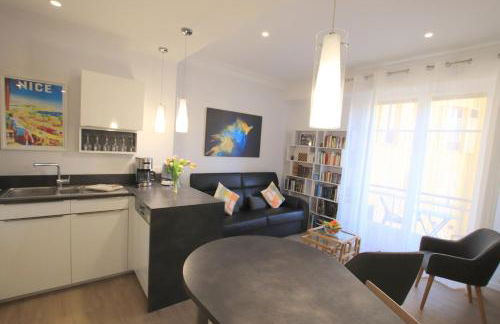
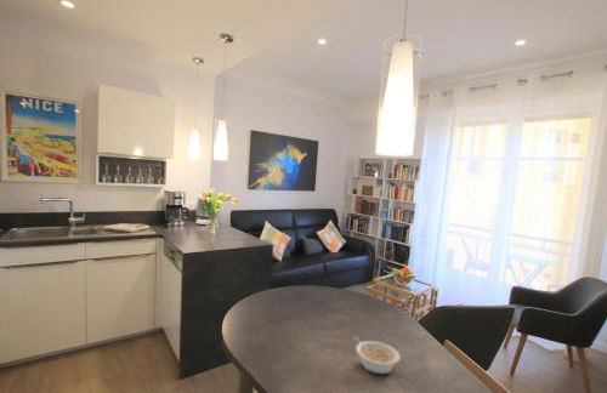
+ legume [352,335,401,376]
